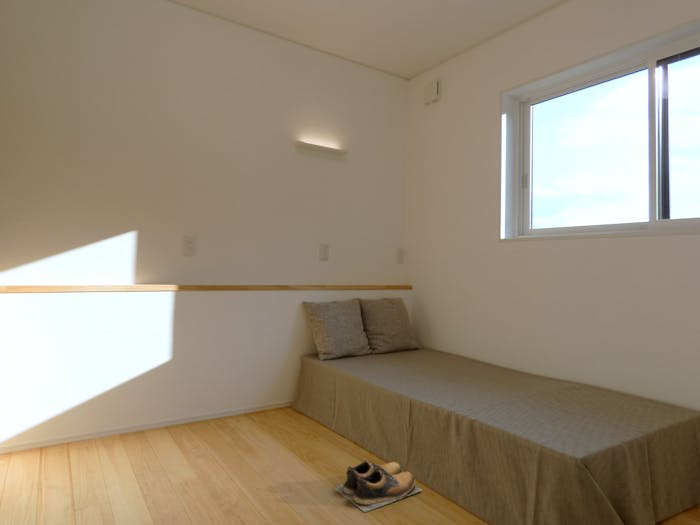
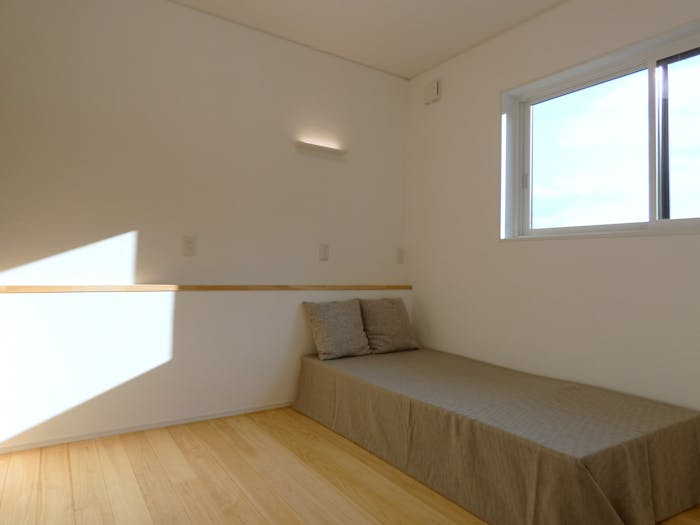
- shoes [332,460,423,513]
